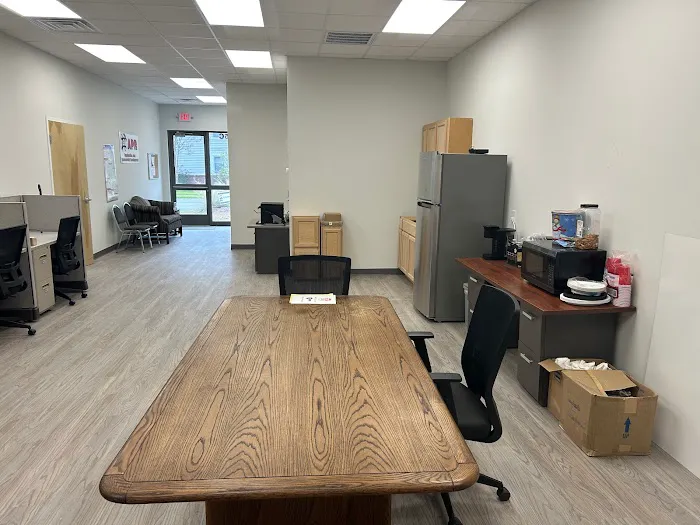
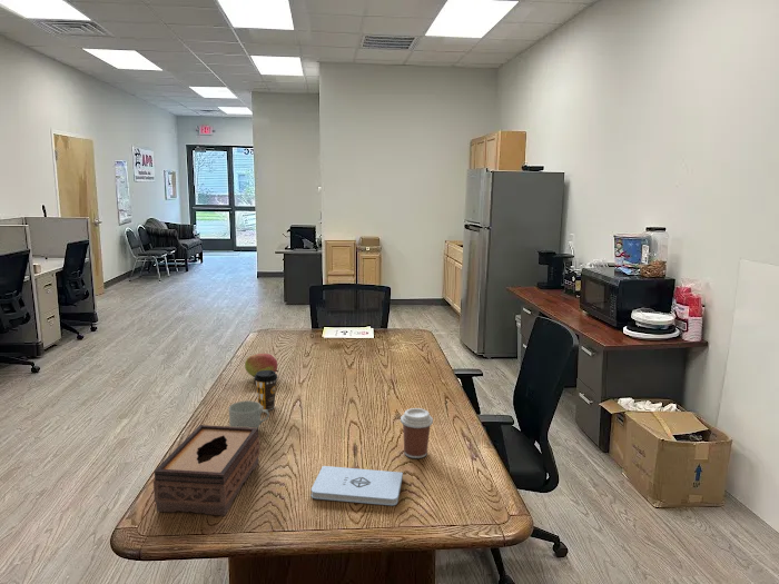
+ coffee cup [400,407,434,459]
+ mug [228,399,270,428]
+ fruit [244,353,279,378]
+ notepad [310,465,404,506]
+ tissue box [152,424,260,517]
+ coffee cup [253,370,279,412]
